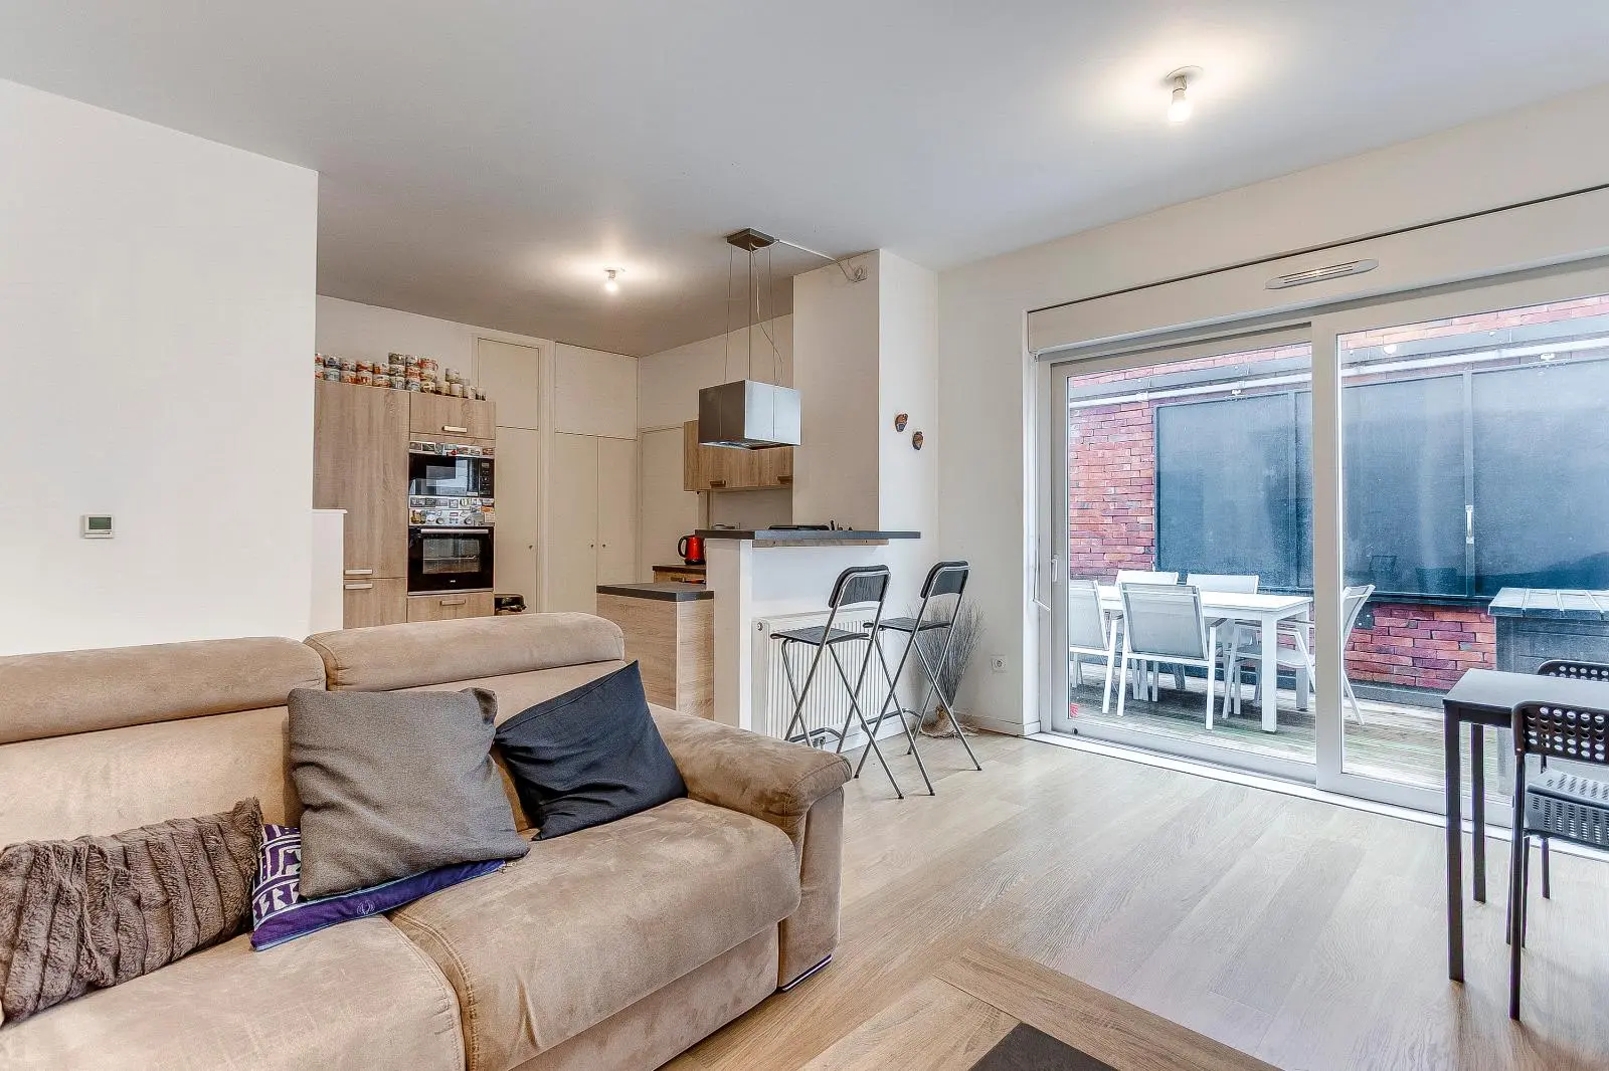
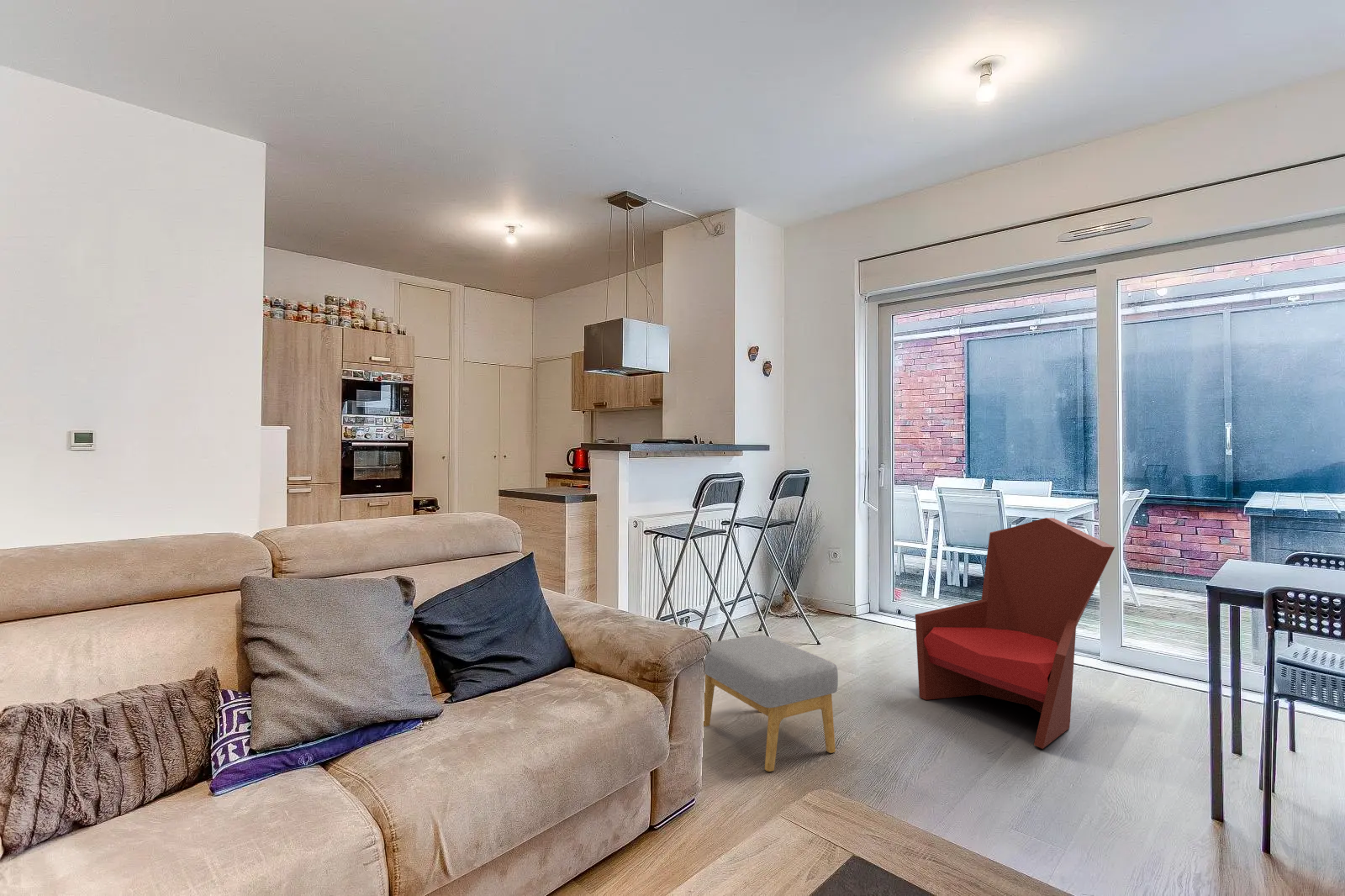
+ armchair [915,517,1116,750]
+ footstool [703,634,839,772]
